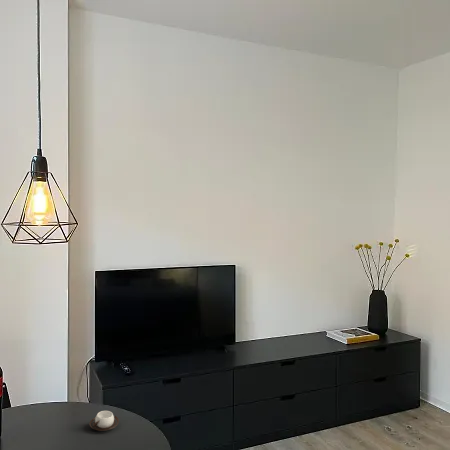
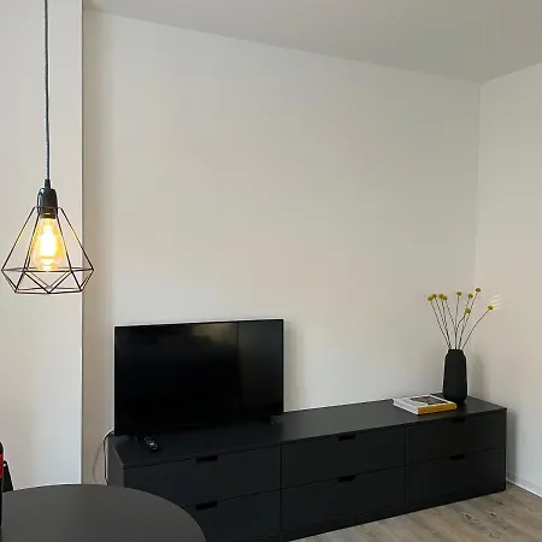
- cup [88,410,120,432]
